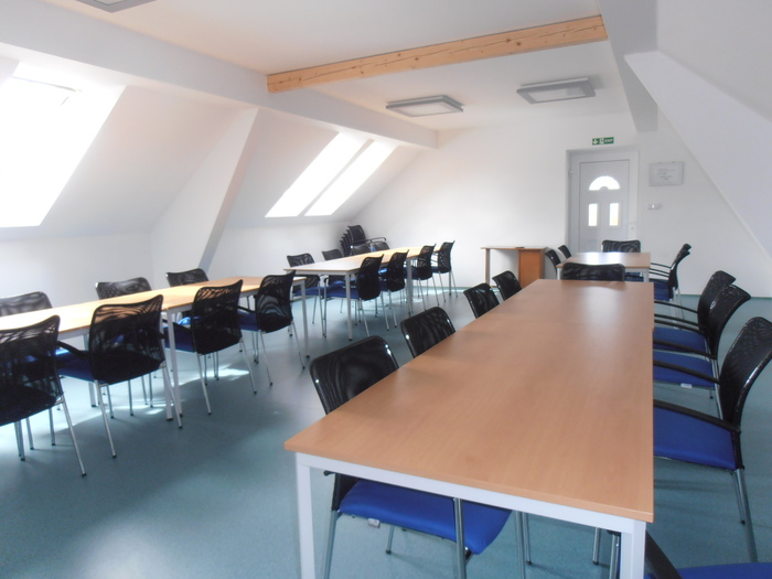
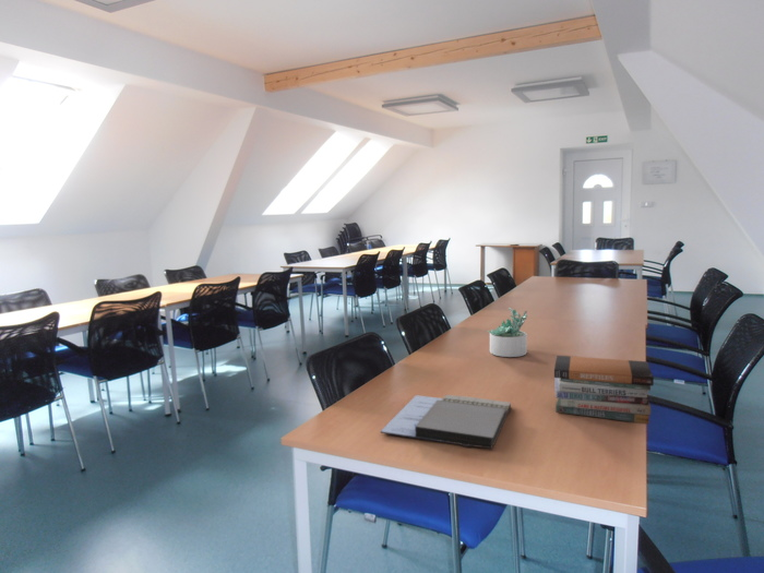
+ book stack [553,355,655,426]
+ notebook [380,394,512,450]
+ succulent plant [487,307,528,358]
